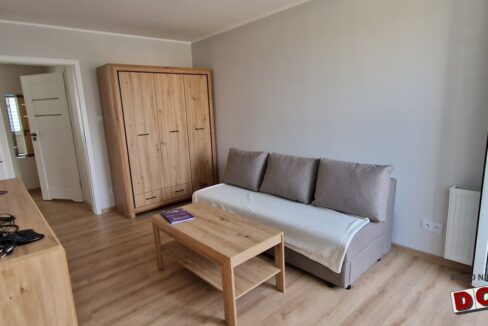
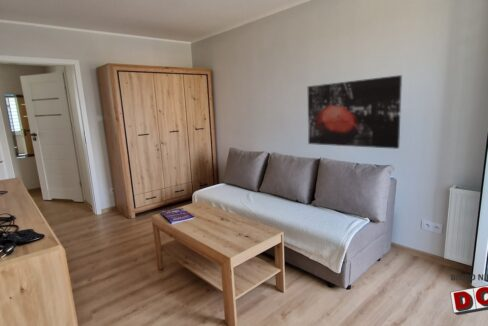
+ wall art [307,74,403,150]
